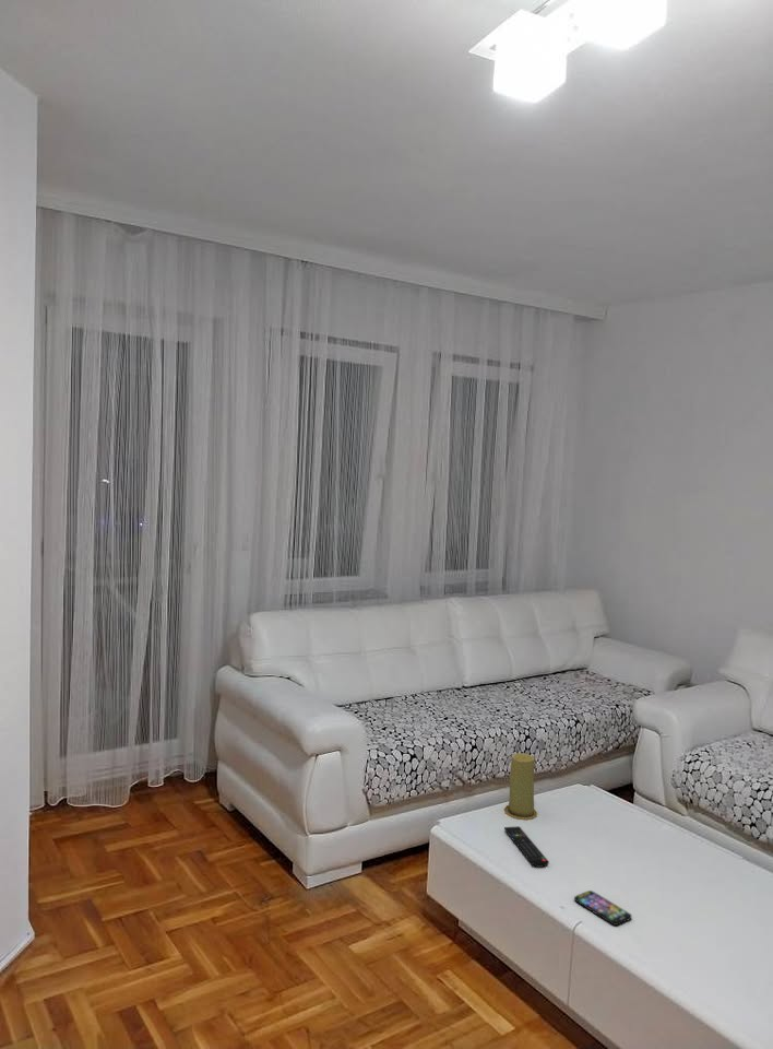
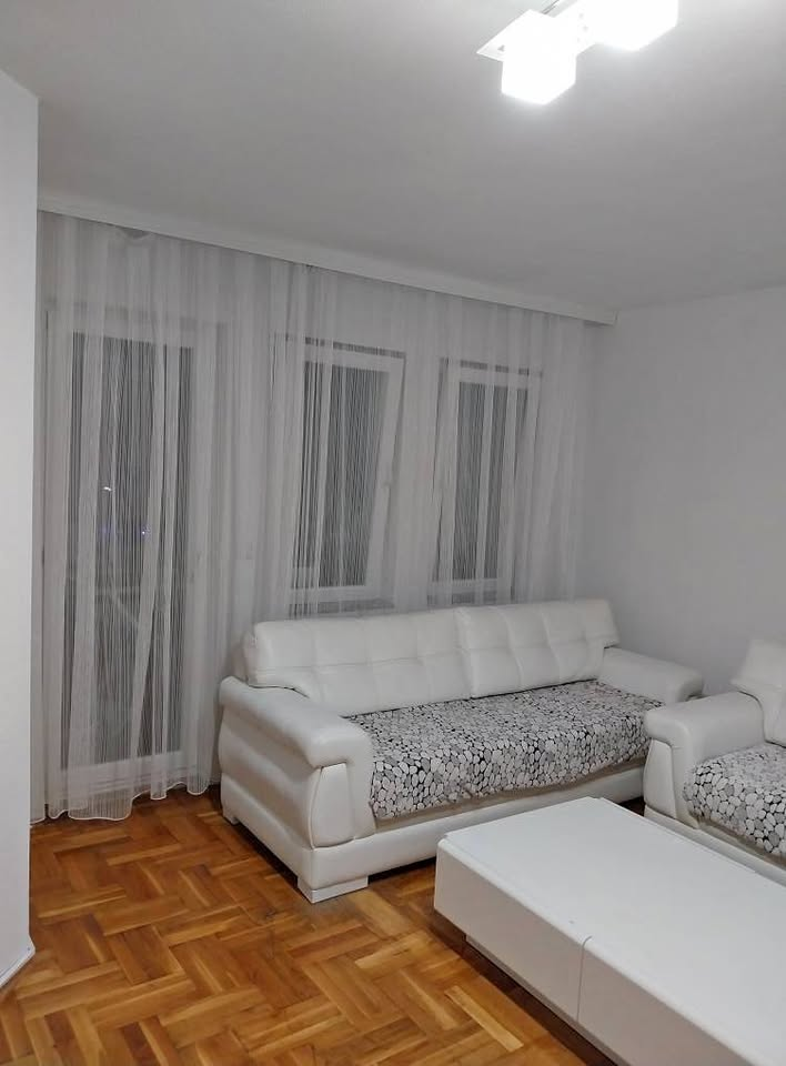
- smartphone [573,889,632,927]
- candle [503,752,538,821]
- remote control [503,825,550,869]
